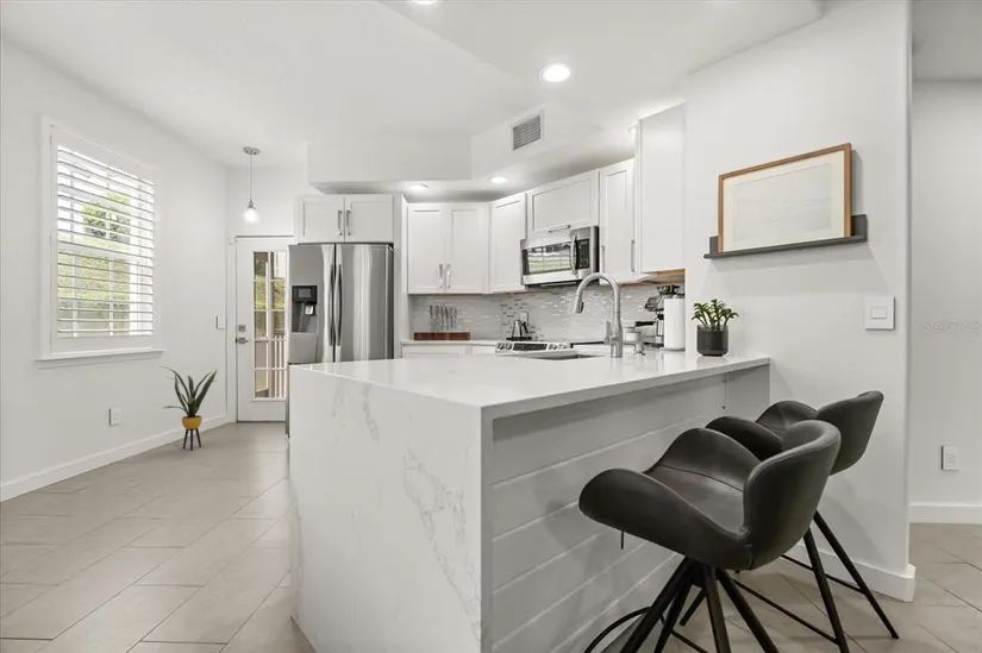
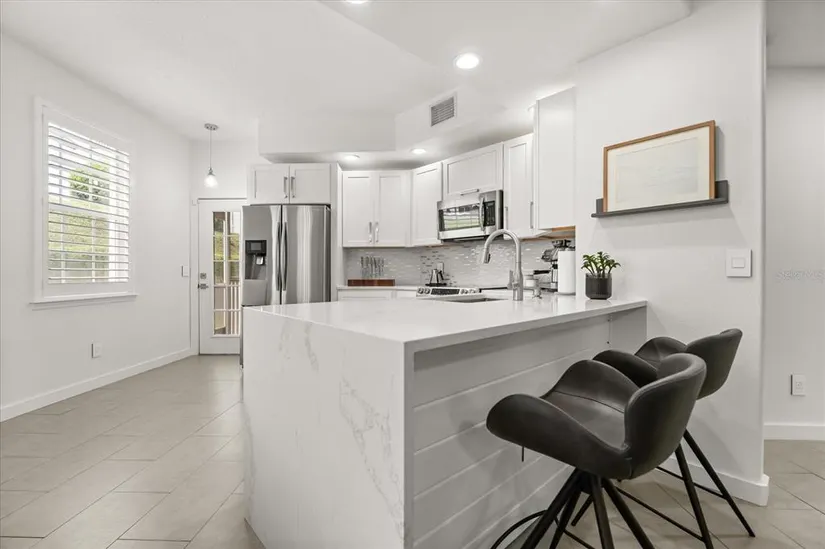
- house plant [160,365,218,451]
